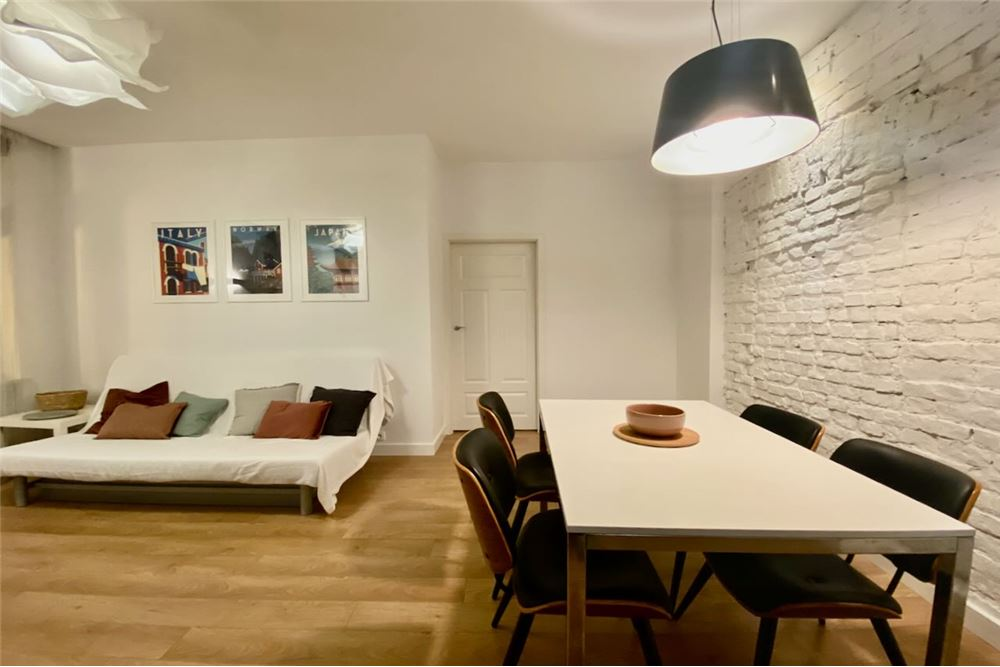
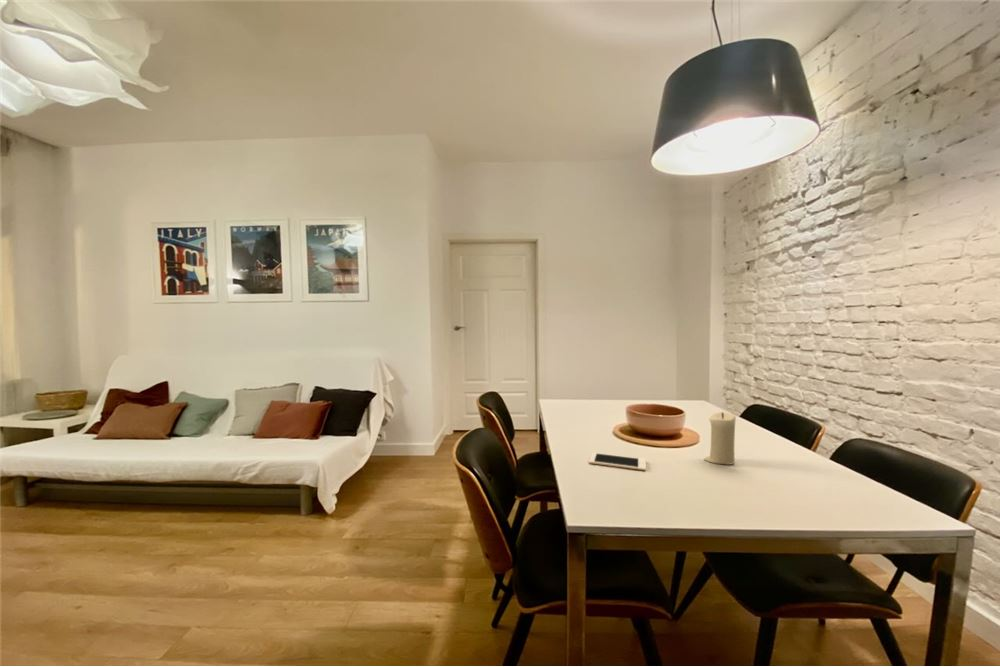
+ cell phone [588,452,647,471]
+ candle [703,411,737,466]
